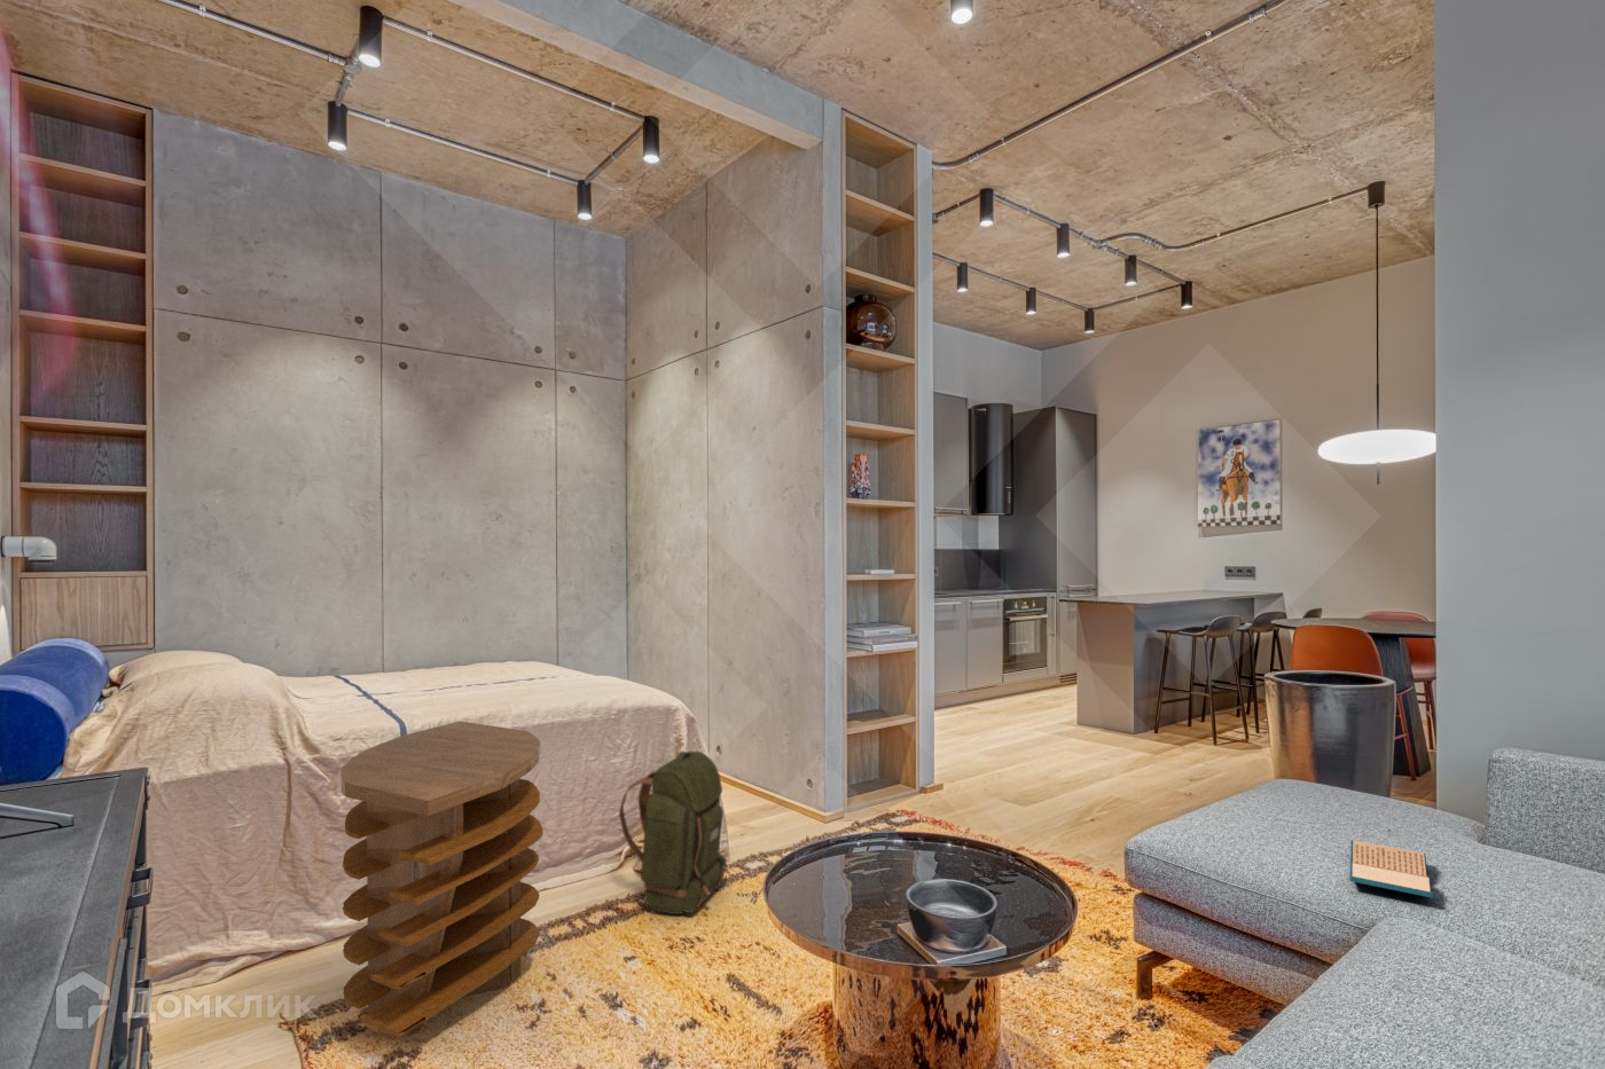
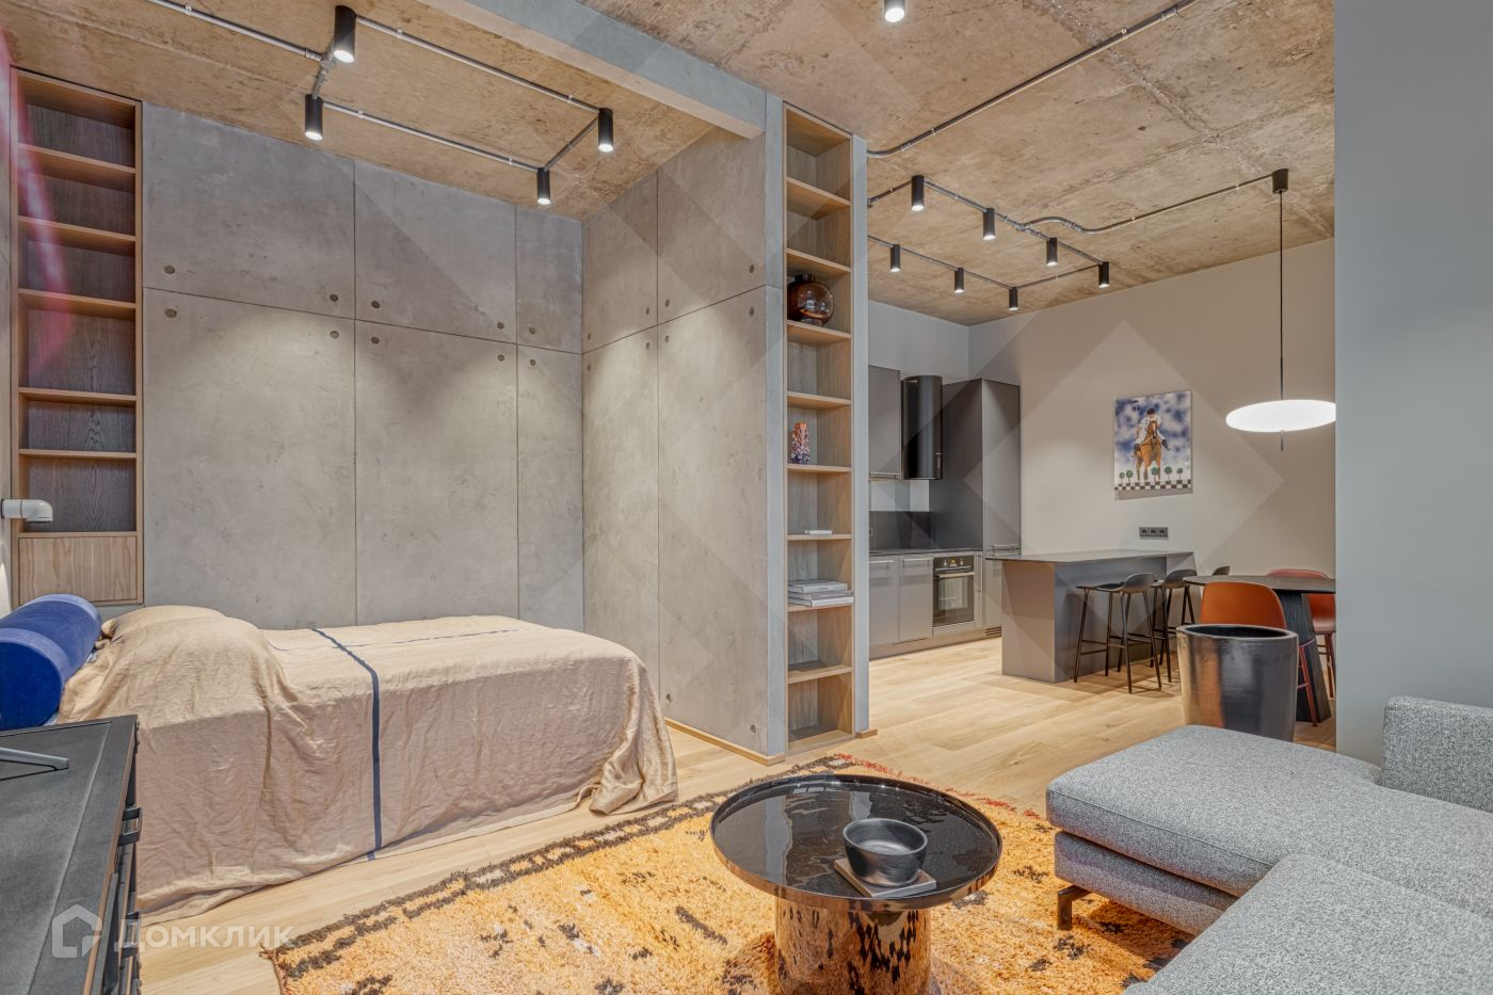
- backpack [618,750,731,915]
- side table [339,719,544,1039]
- hardback book [1350,839,1434,900]
